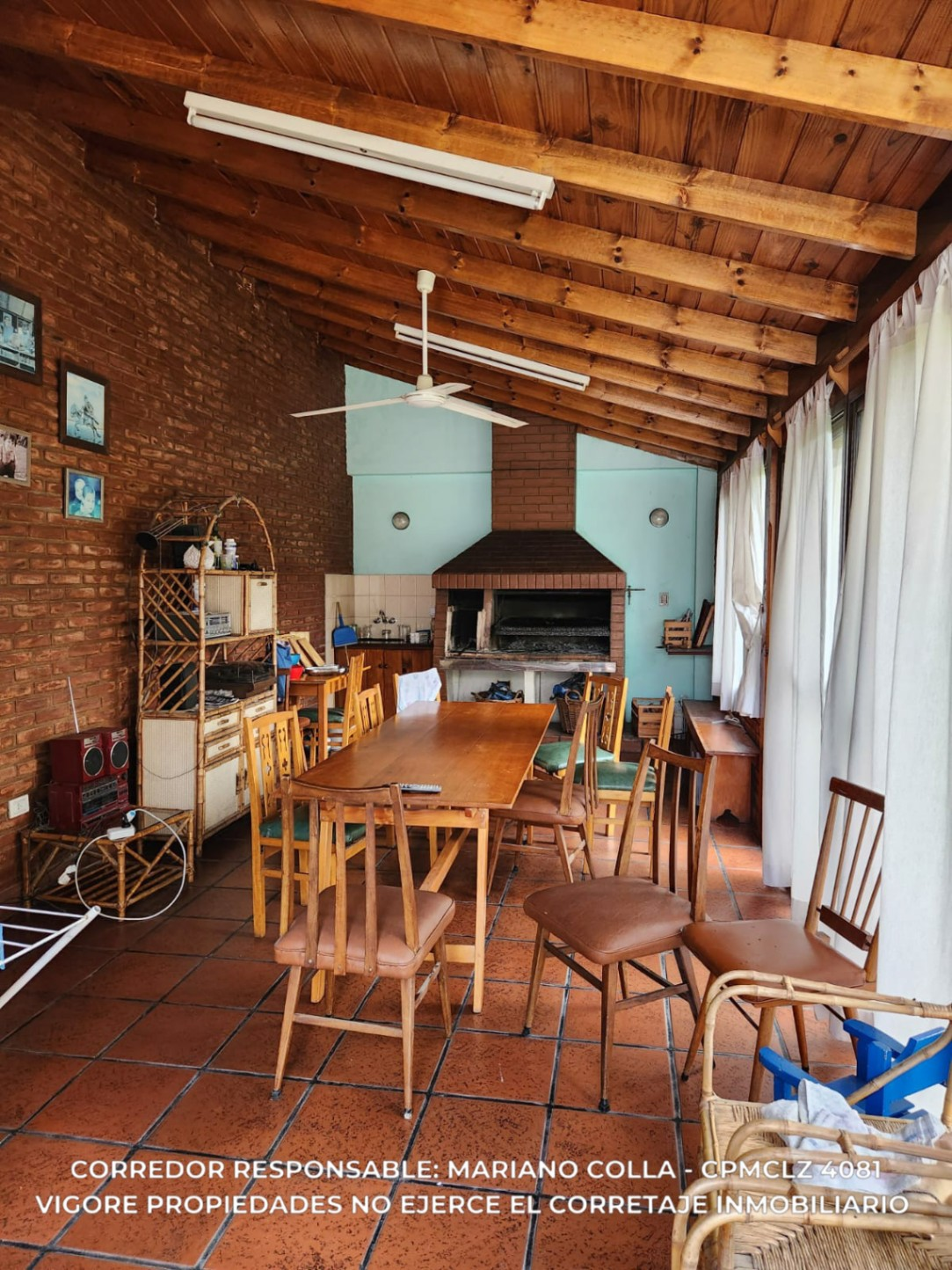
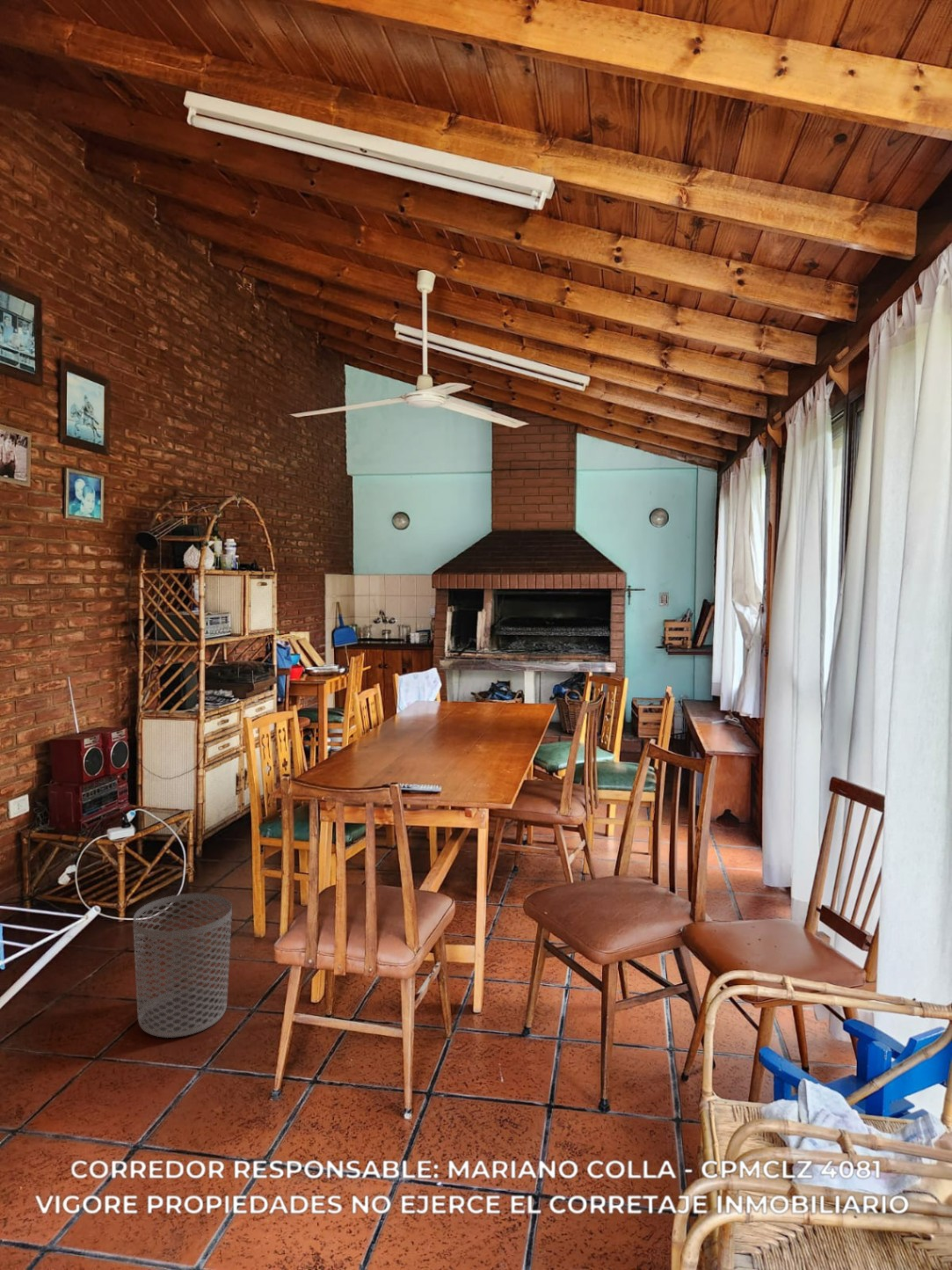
+ waste bin [132,893,233,1039]
